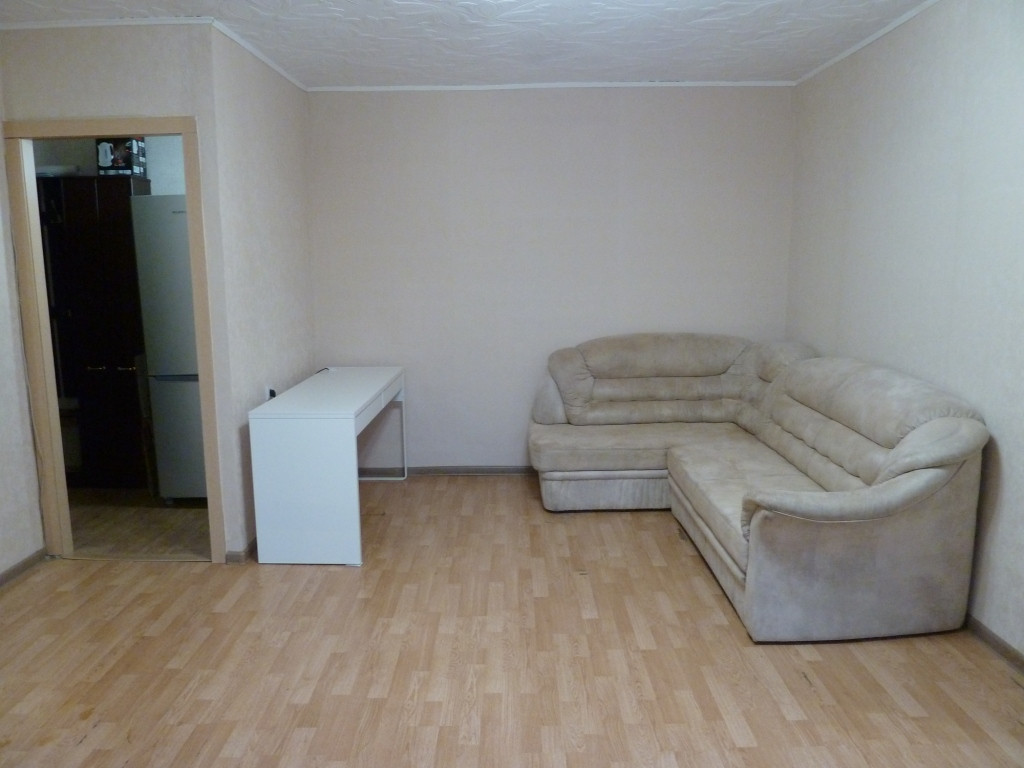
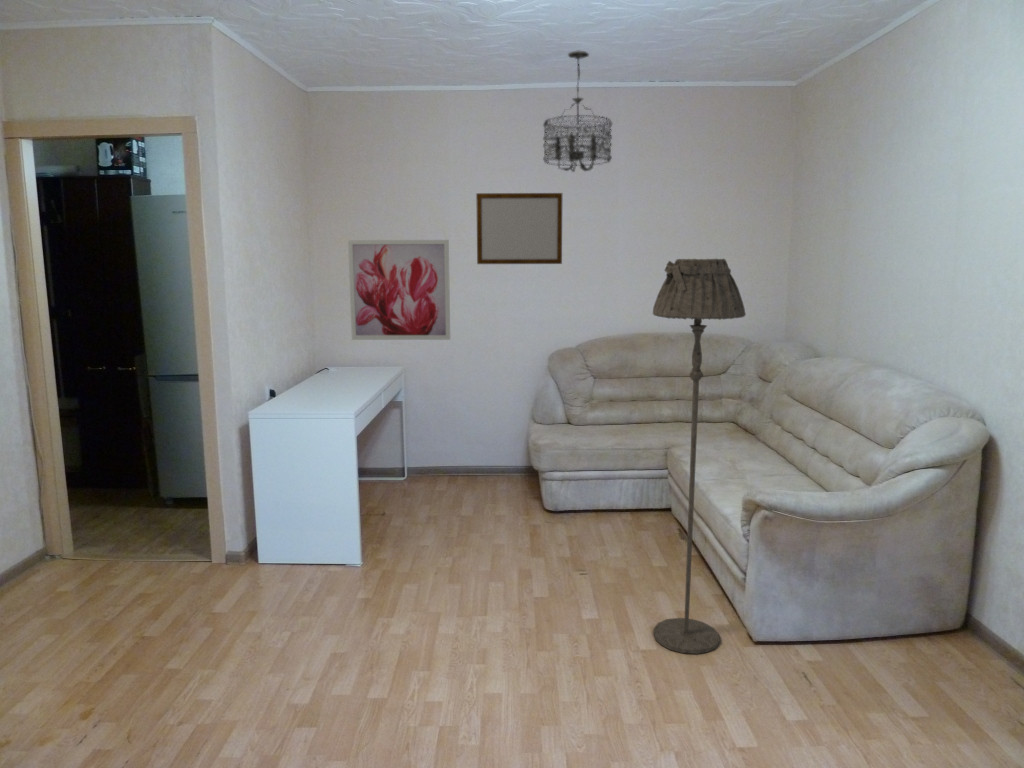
+ floor lamp [652,258,747,655]
+ chandelier [542,49,613,173]
+ writing board [475,192,563,265]
+ wall art [347,239,451,341]
